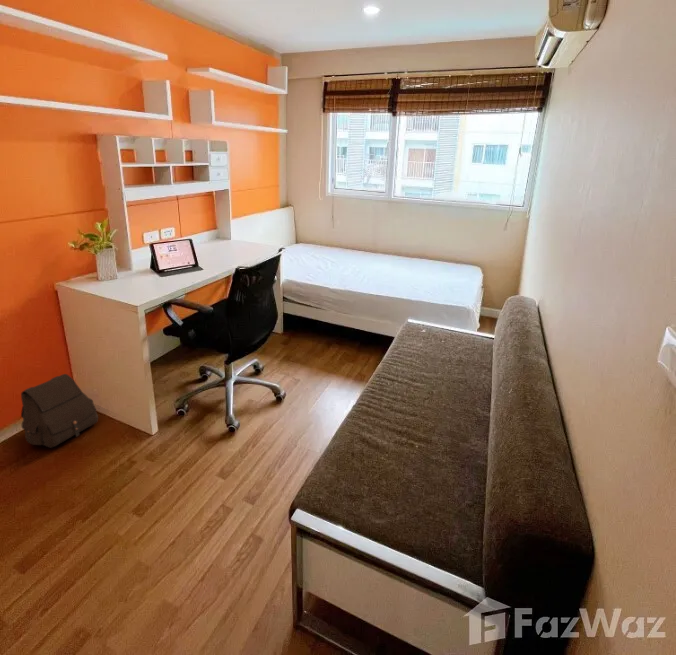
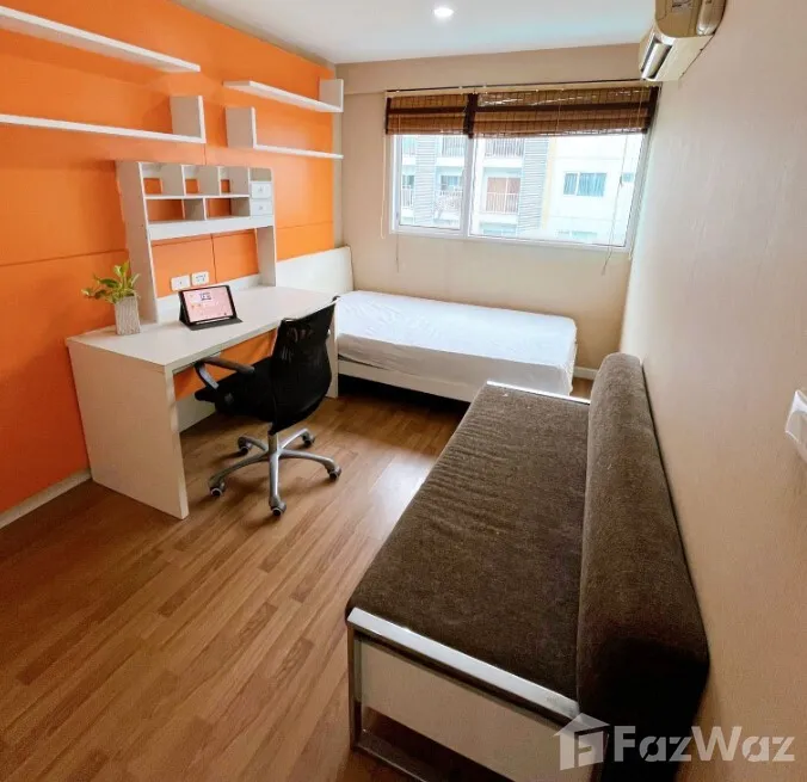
- satchel [20,373,99,449]
